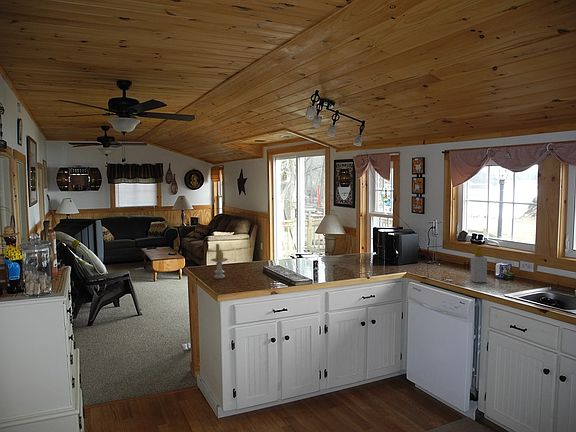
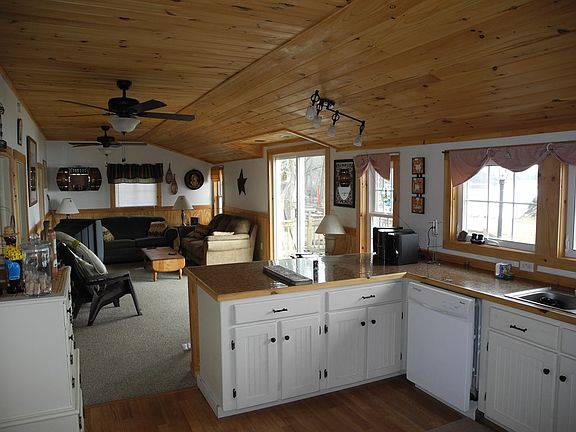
- candle [210,243,229,279]
- soap bottle [470,246,488,283]
